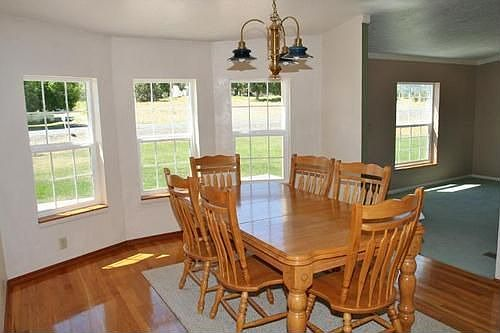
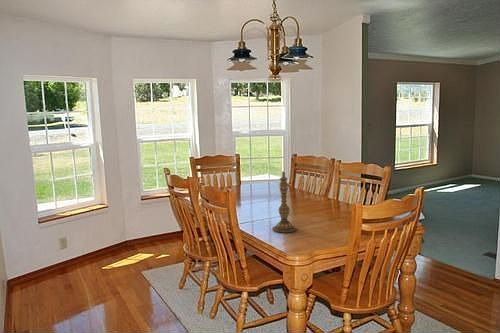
+ candlestick [271,170,298,233]
